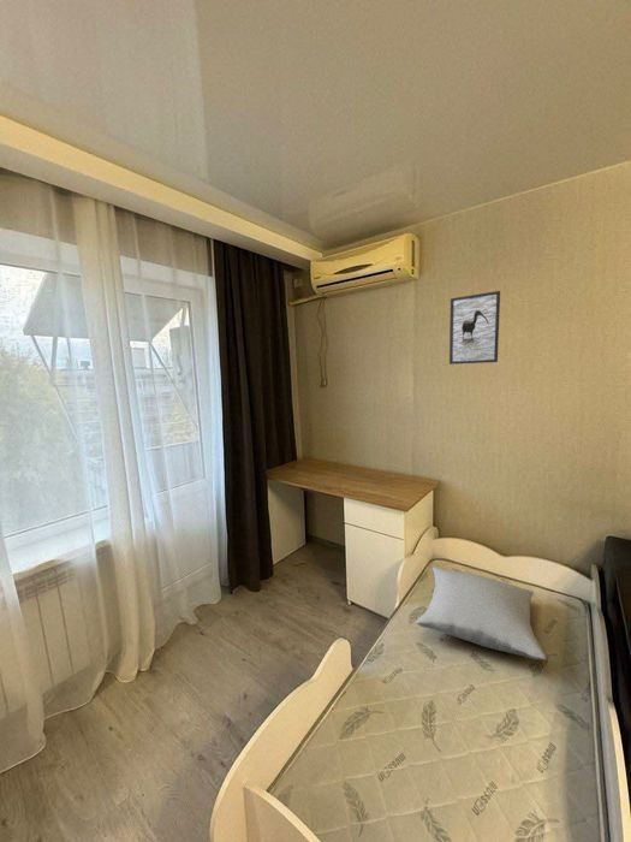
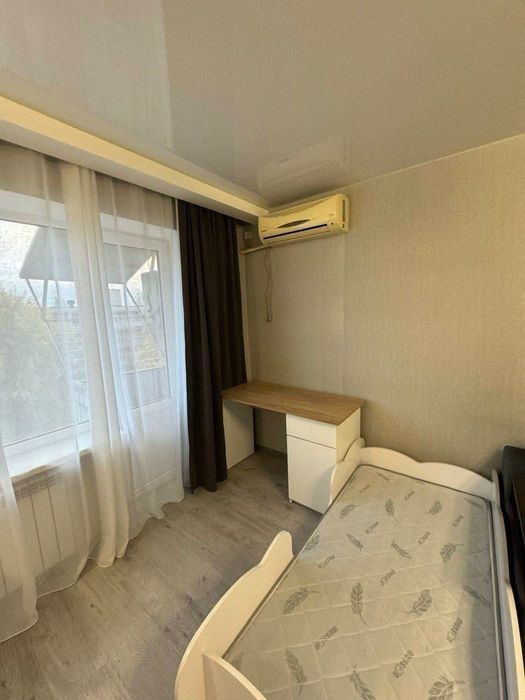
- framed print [448,290,501,366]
- pillow [415,565,548,662]
